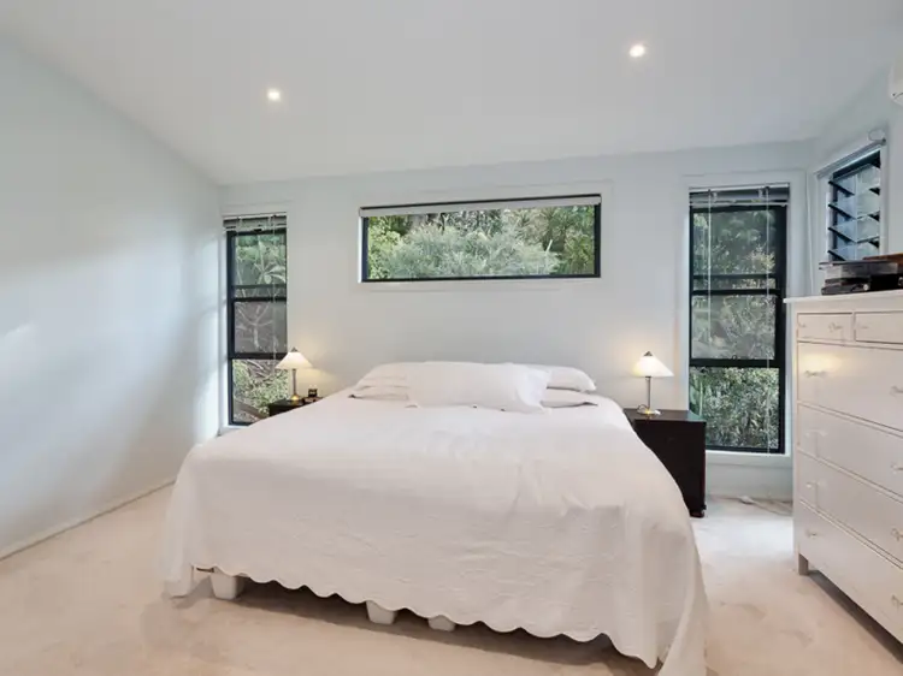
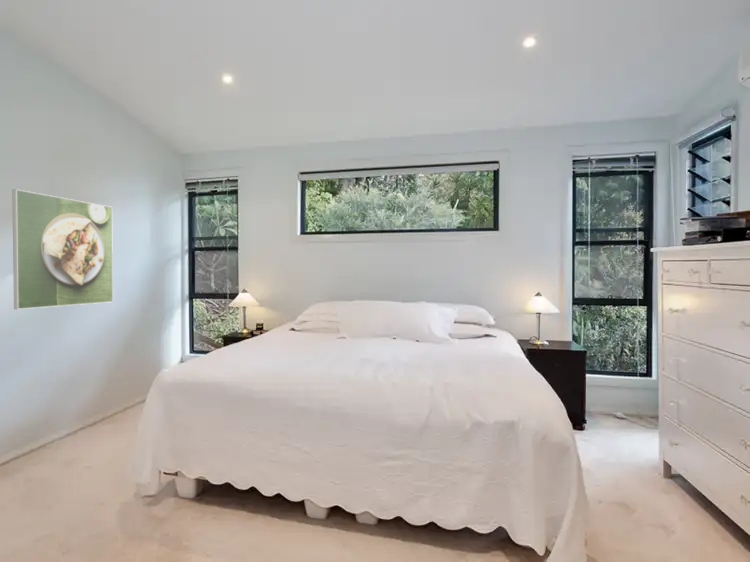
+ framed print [11,188,114,310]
